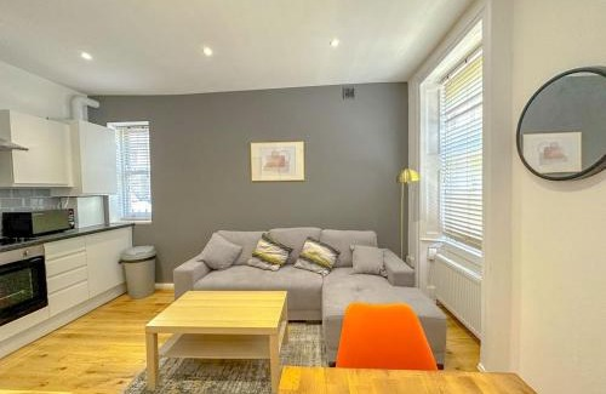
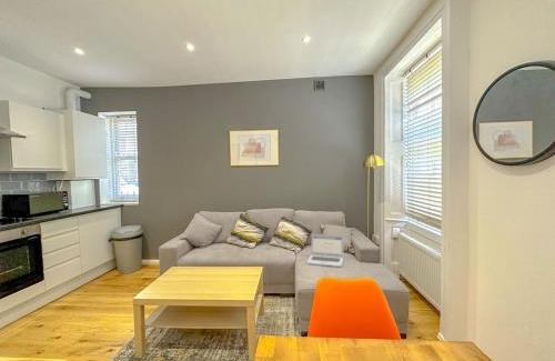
+ laptop [305,233,345,268]
